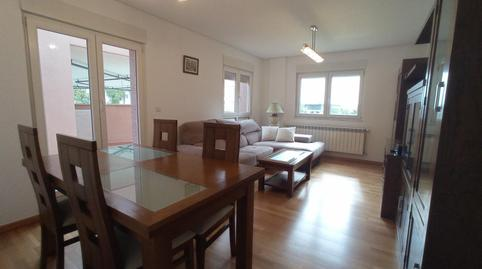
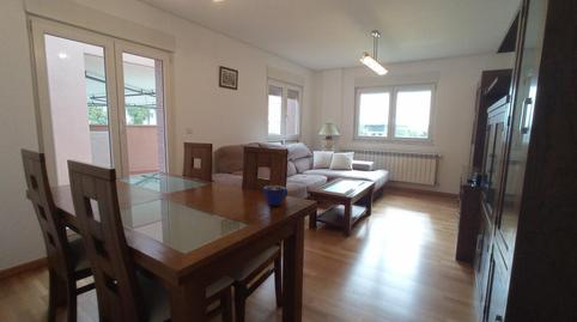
+ cup [262,184,288,207]
